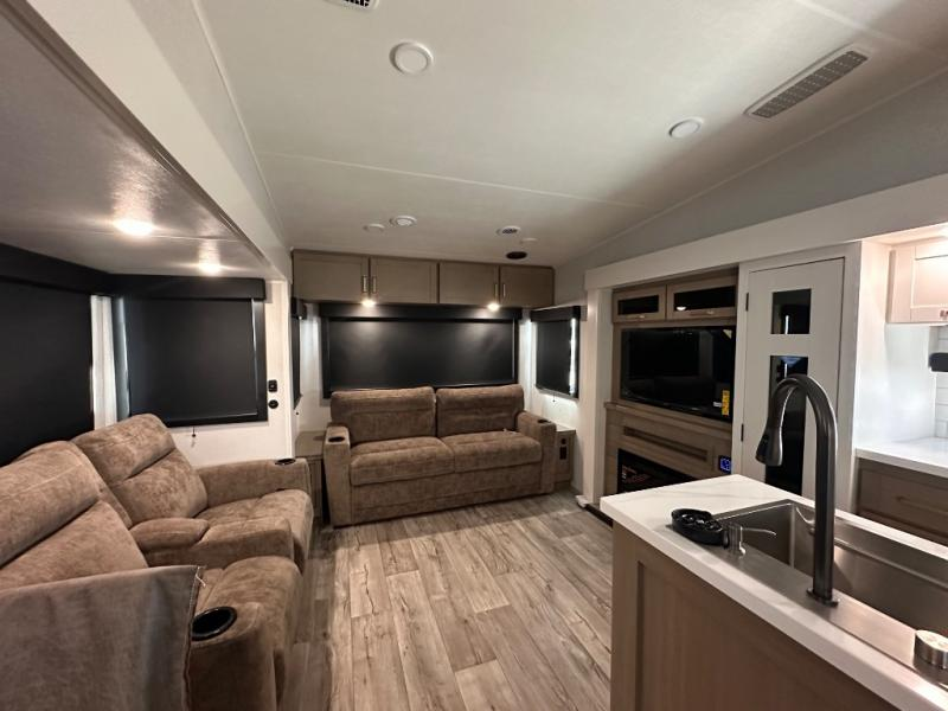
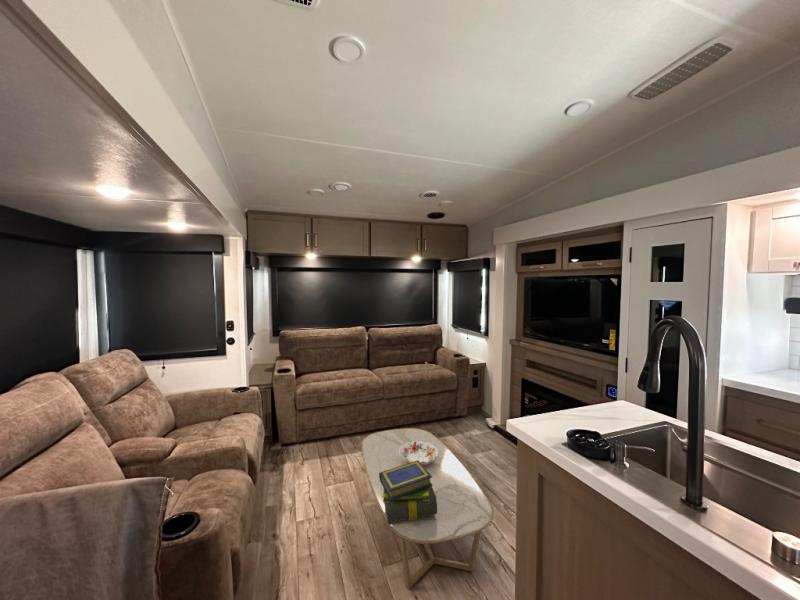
+ stack of books [379,460,437,523]
+ coffee table [360,427,494,590]
+ decorative bowl [399,441,439,465]
